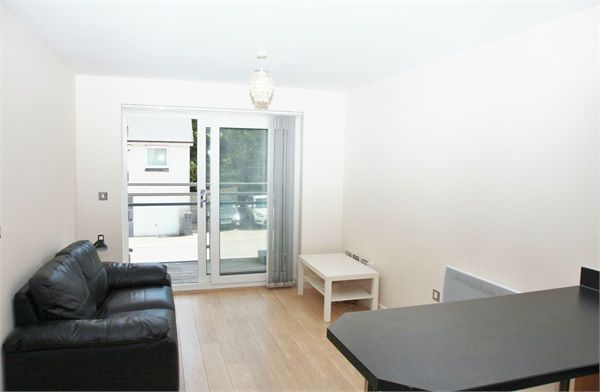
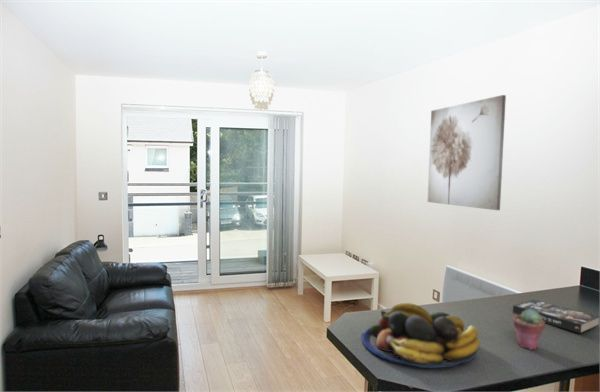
+ potted succulent [512,310,546,351]
+ wall art [427,94,507,211]
+ fruit bowl [361,302,481,369]
+ book [512,299,600,334]
